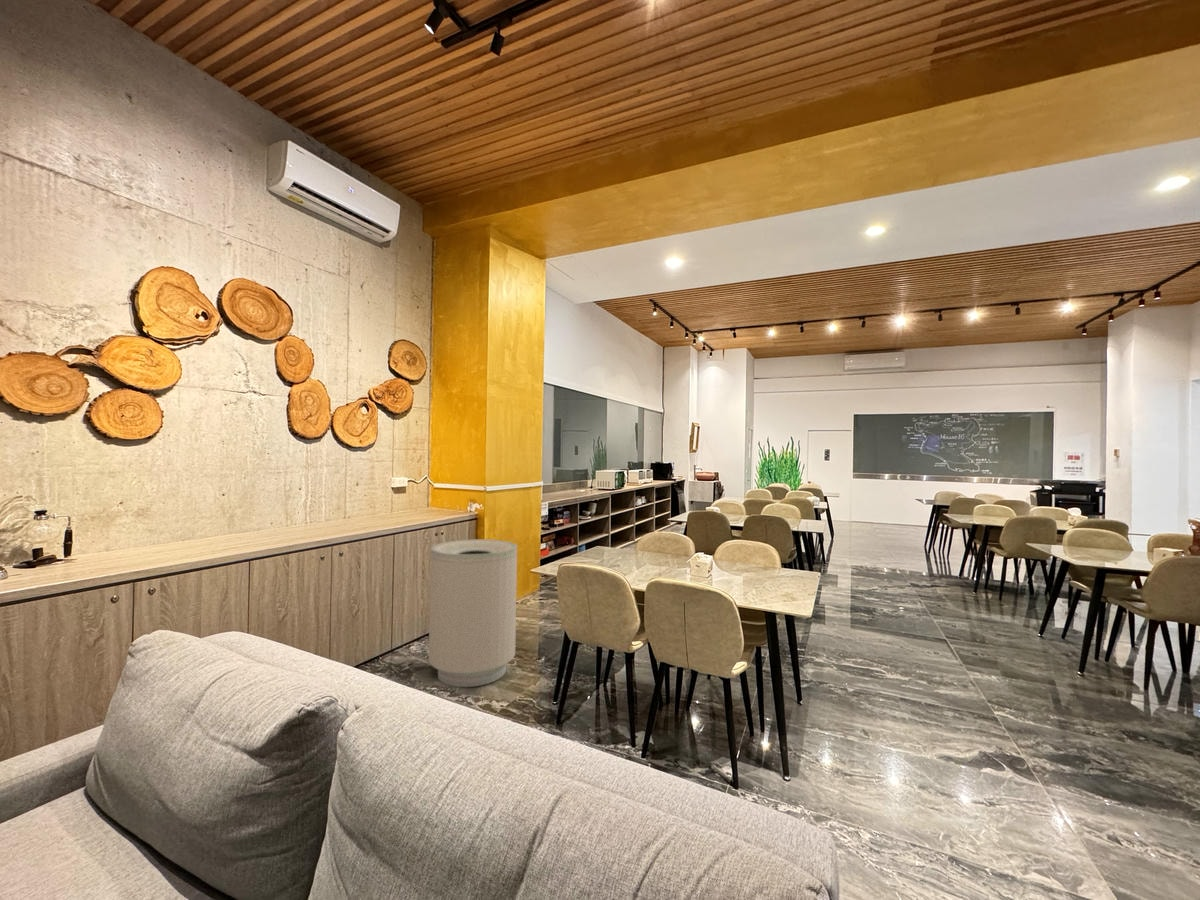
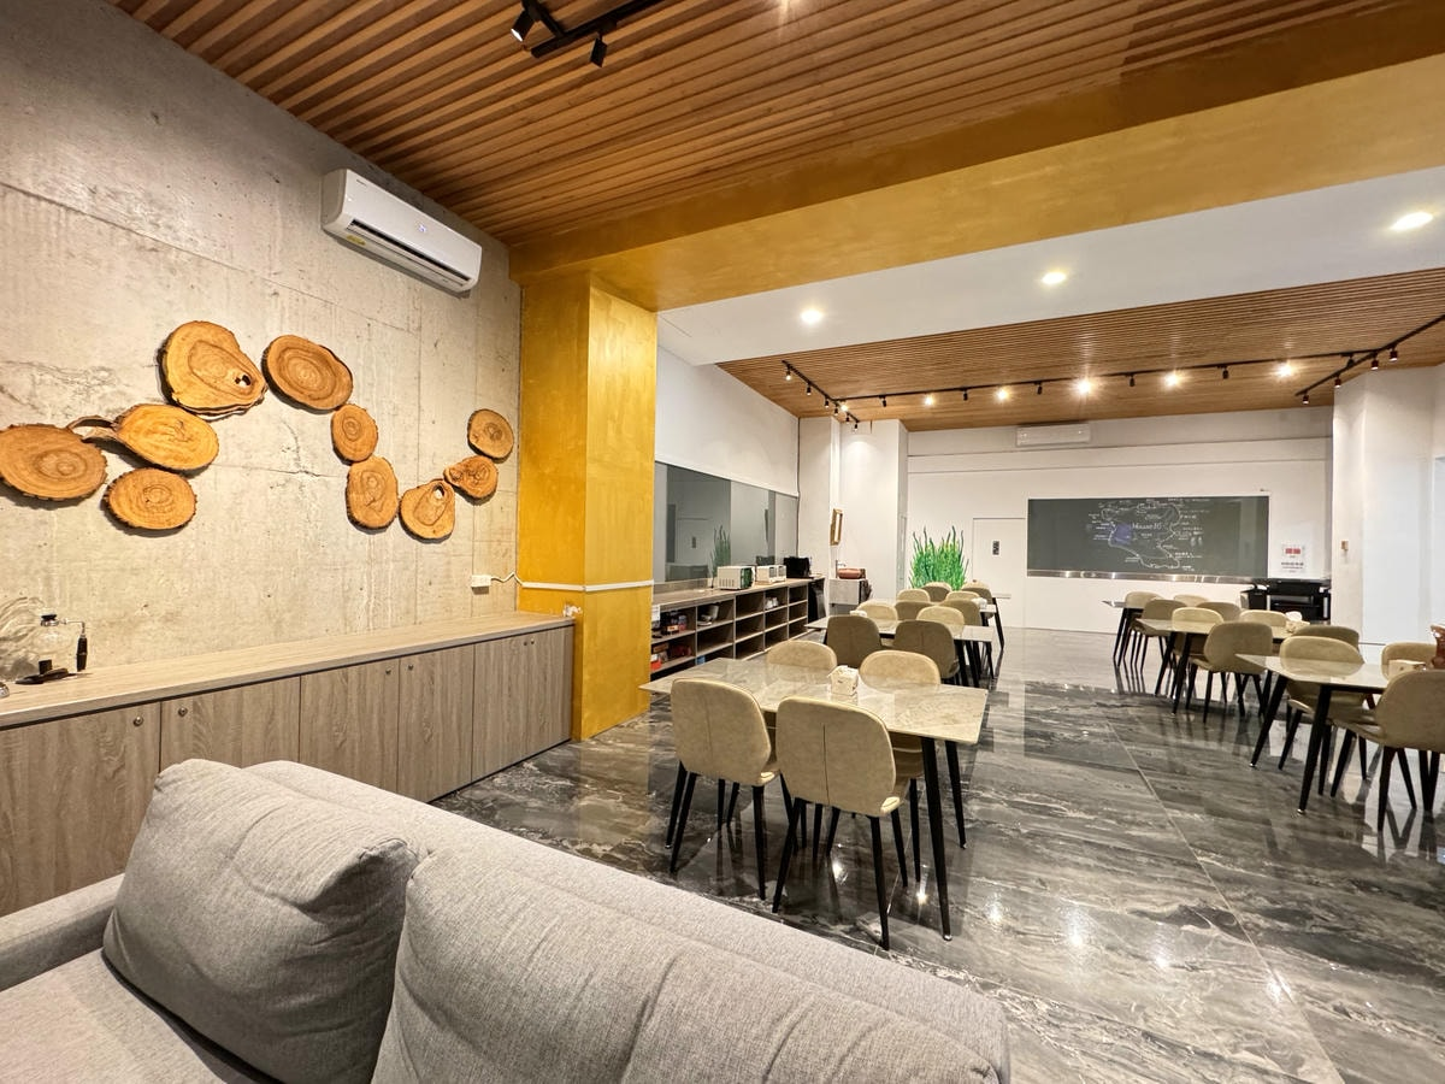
- trash can [428,538,518,688]
